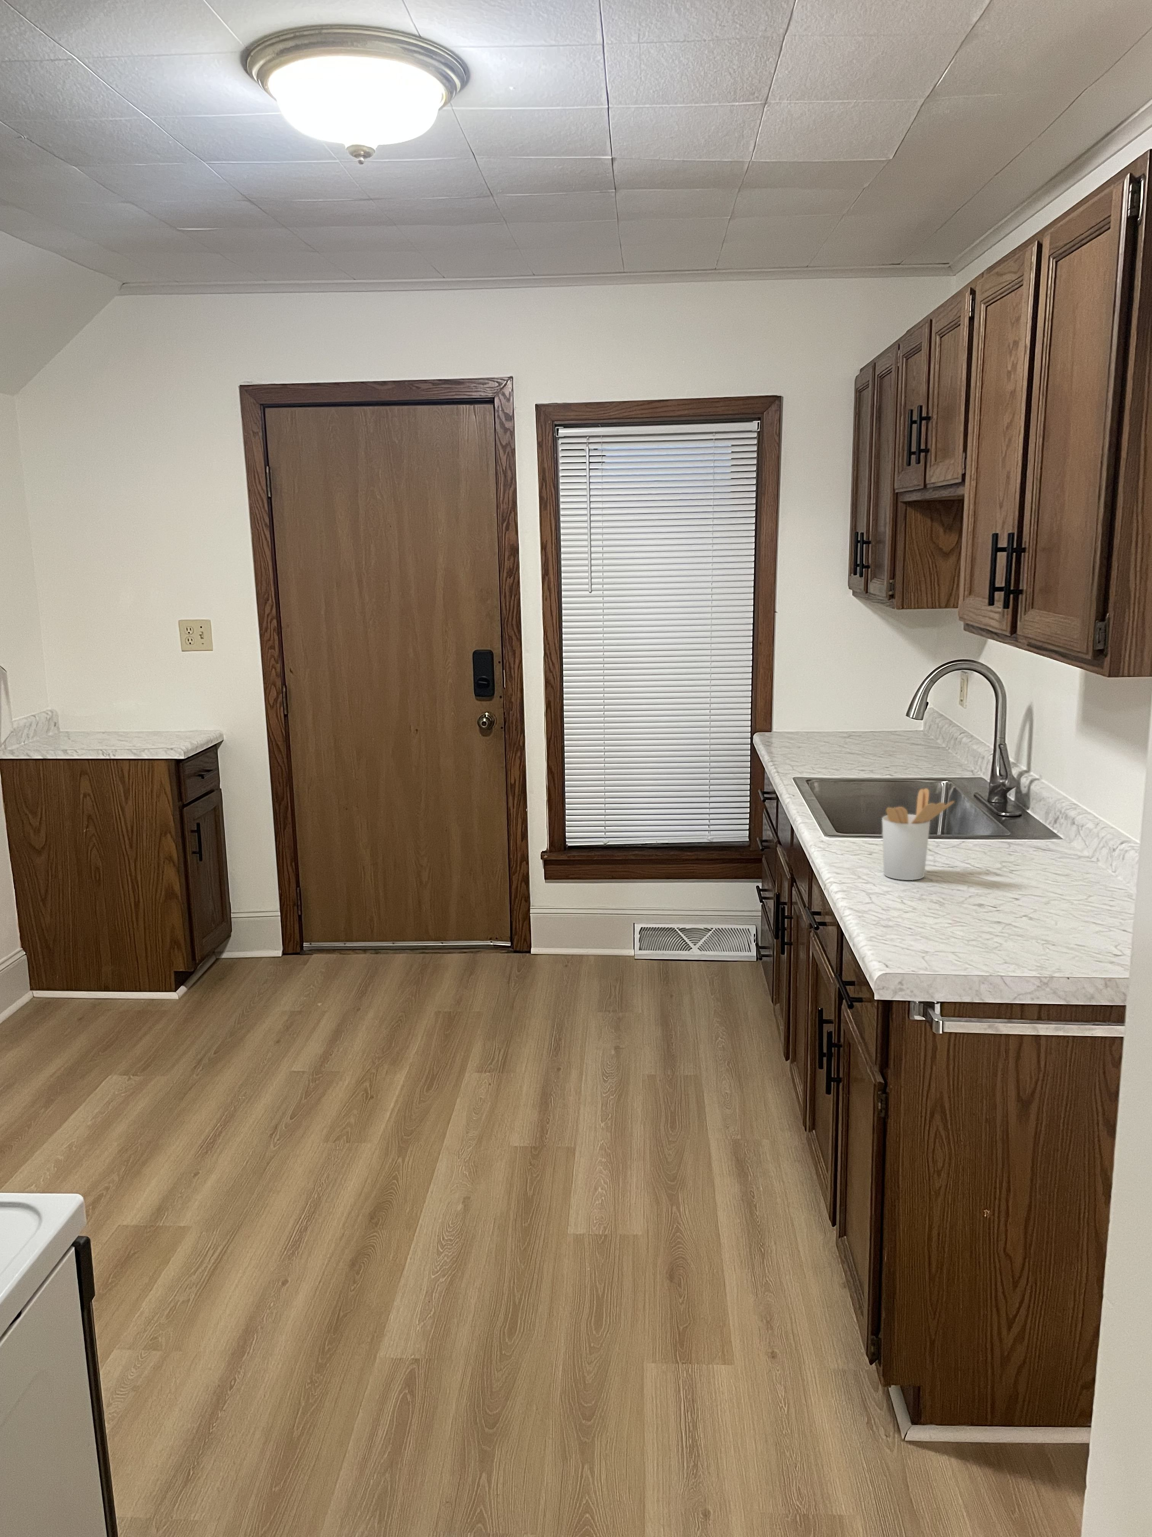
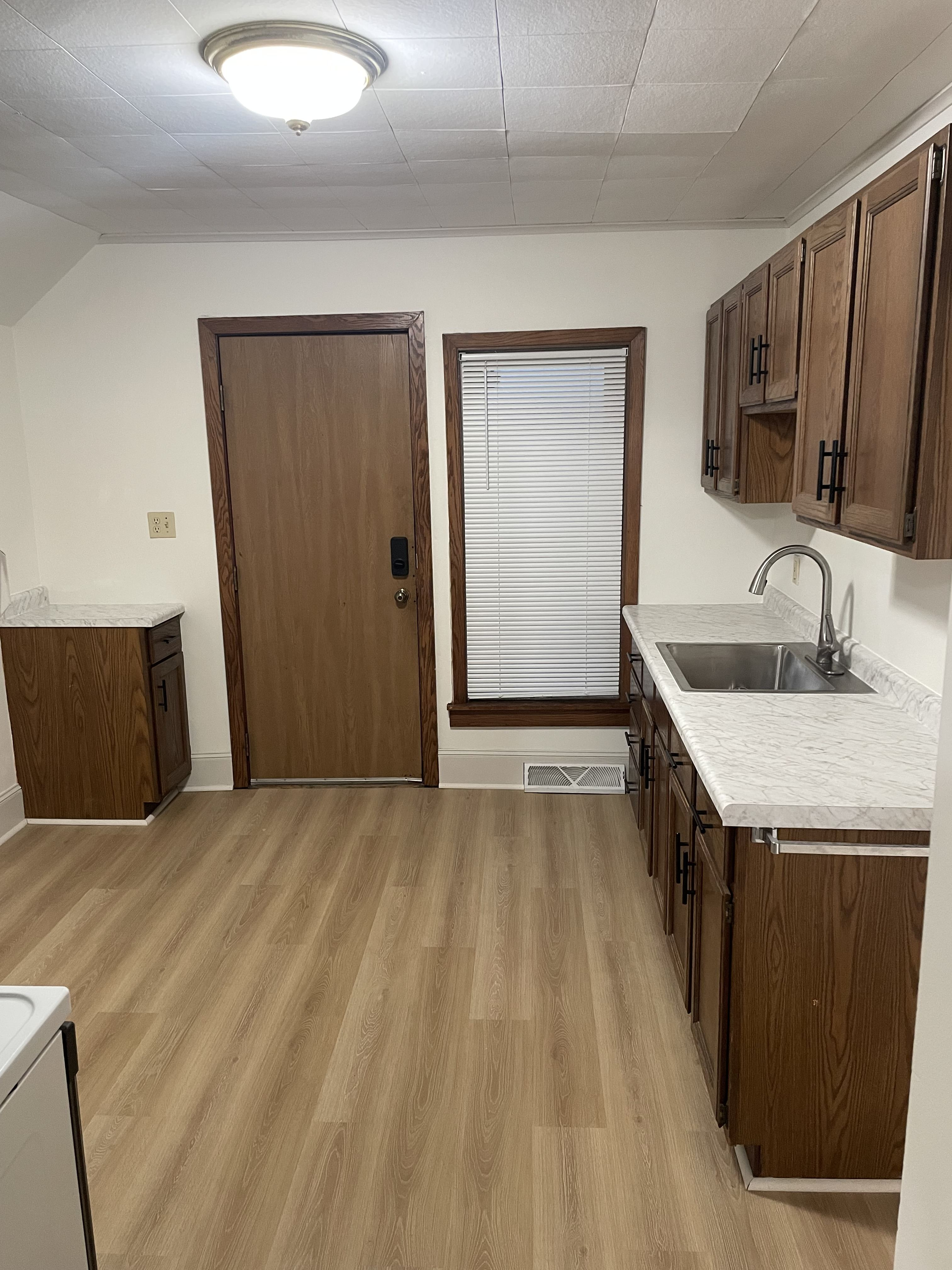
- utensil holder [881,788,955,881]
